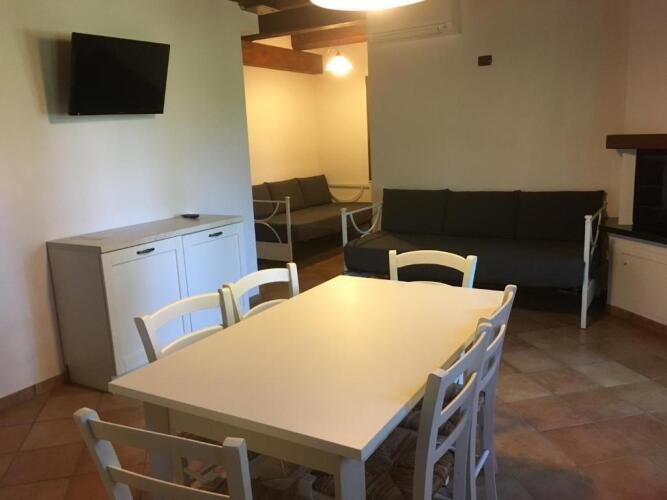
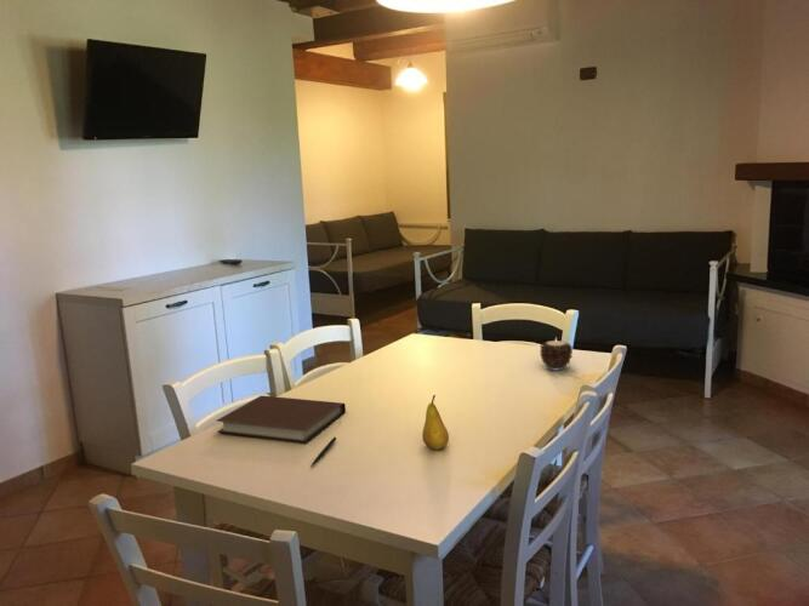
+ candle [539,337,574,371]
+ fruit [421,394,450,451]
+ notebook [216,394,347,444]
+ pen [309,436,337,468]
